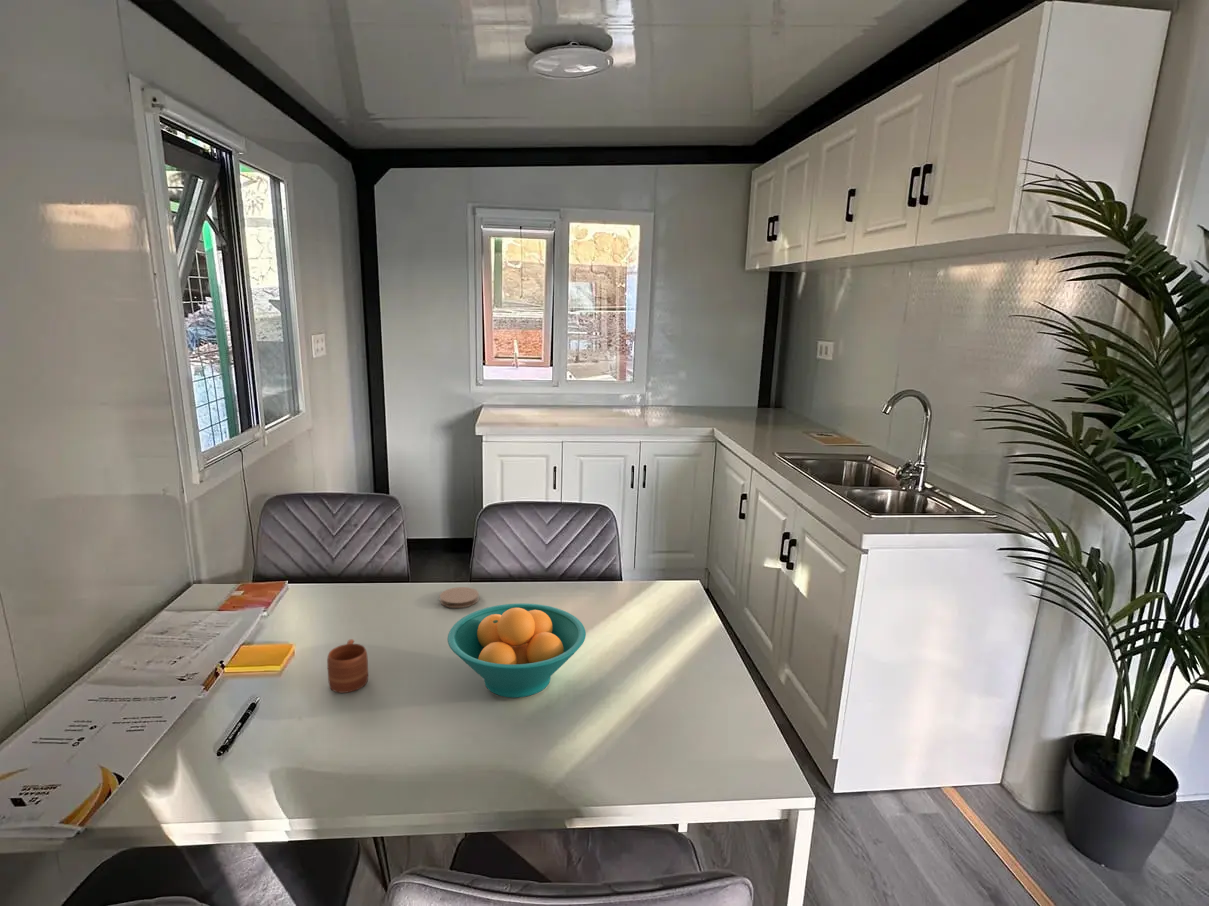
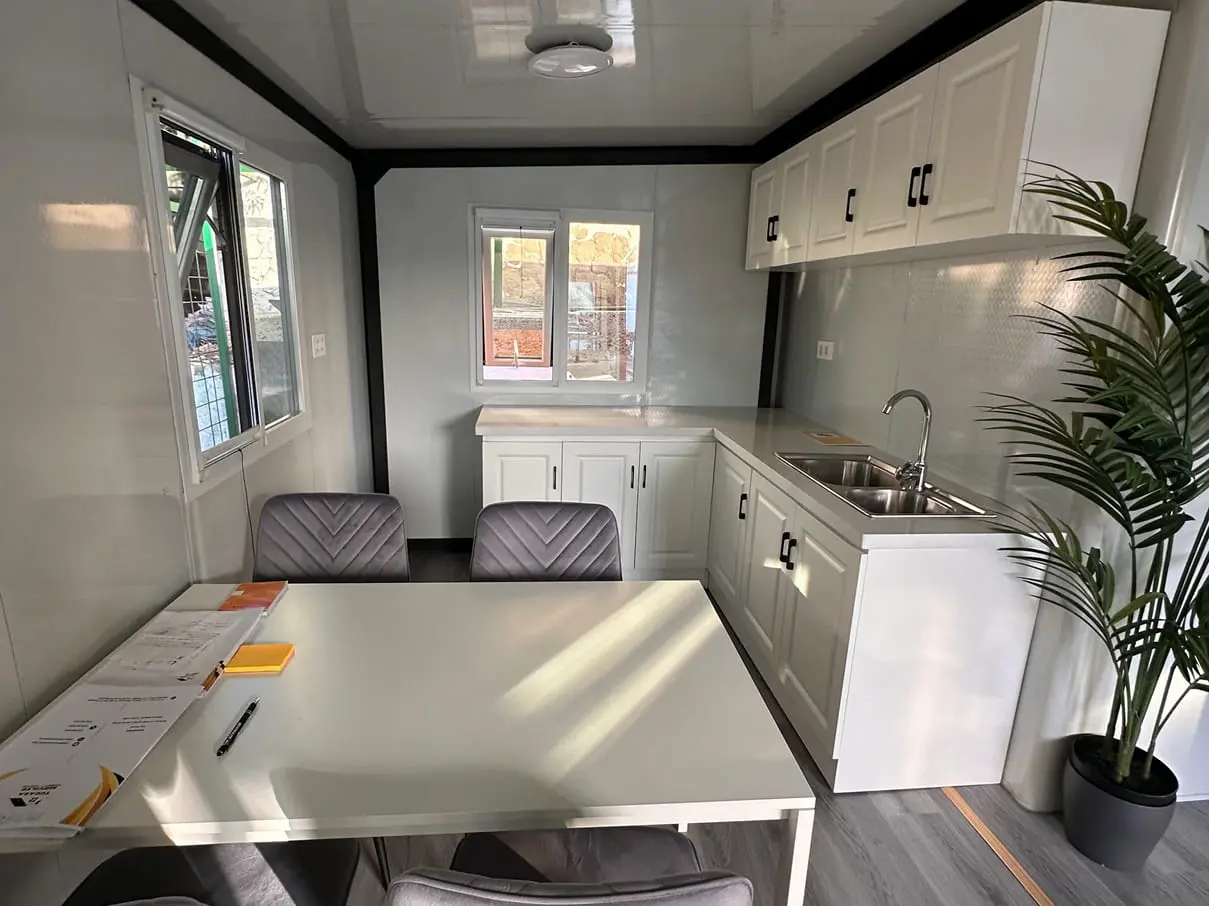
- coaster [439,586,480,609]
- mug [326,638,369,694]
- fruit bowl [447,602,587,699]
